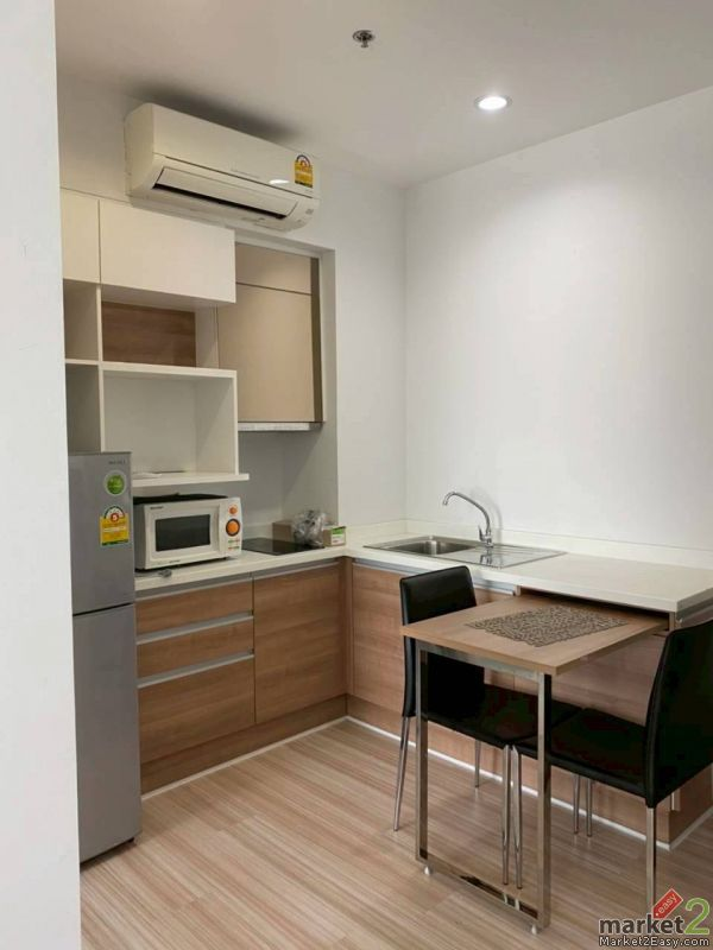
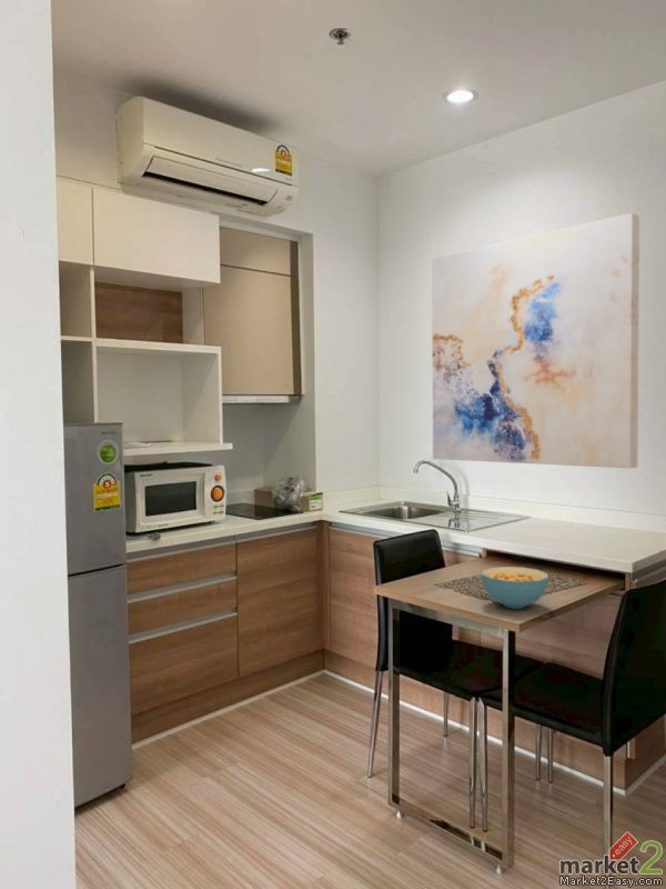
+ cereal bowl [481,566,549,610]
+ wall art [431,212,640,469]
